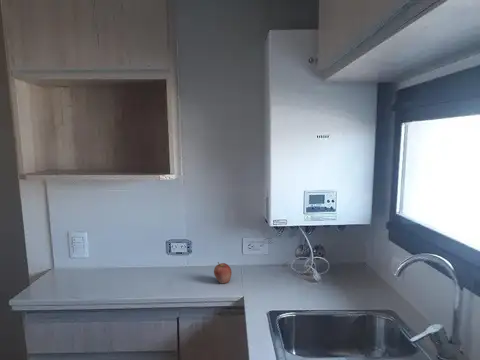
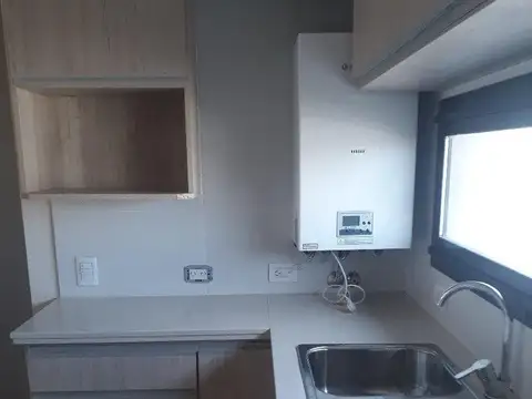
- fruit [213,261,233,284]
